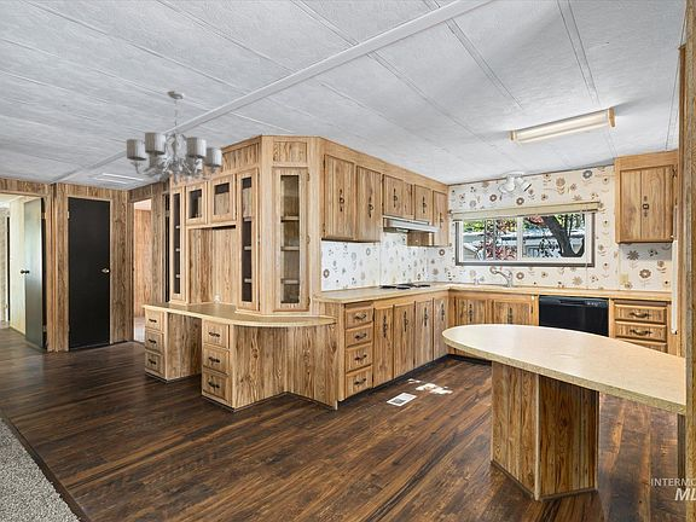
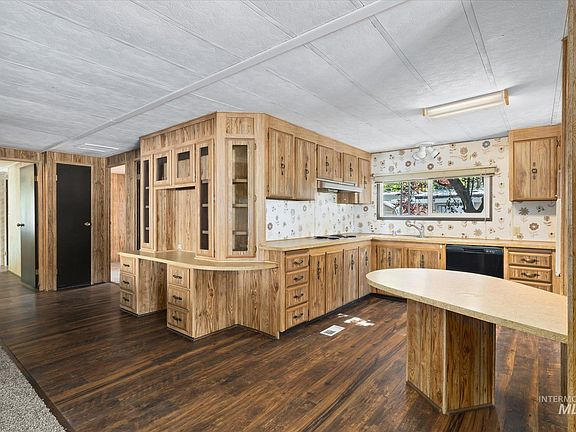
- chandelier [124,89,222,186]
